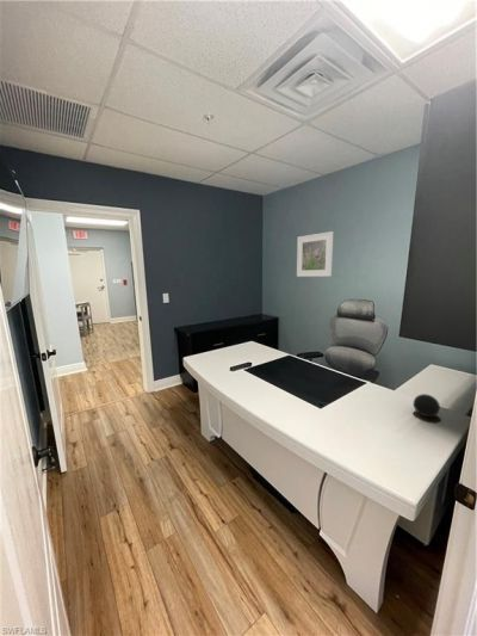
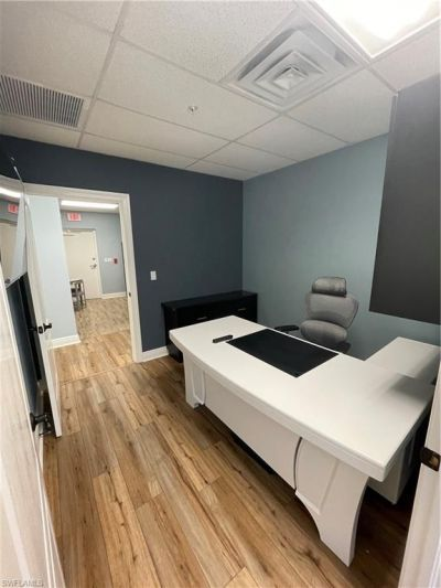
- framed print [296,230,335,278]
- decorative ball [413,393,441,418]
